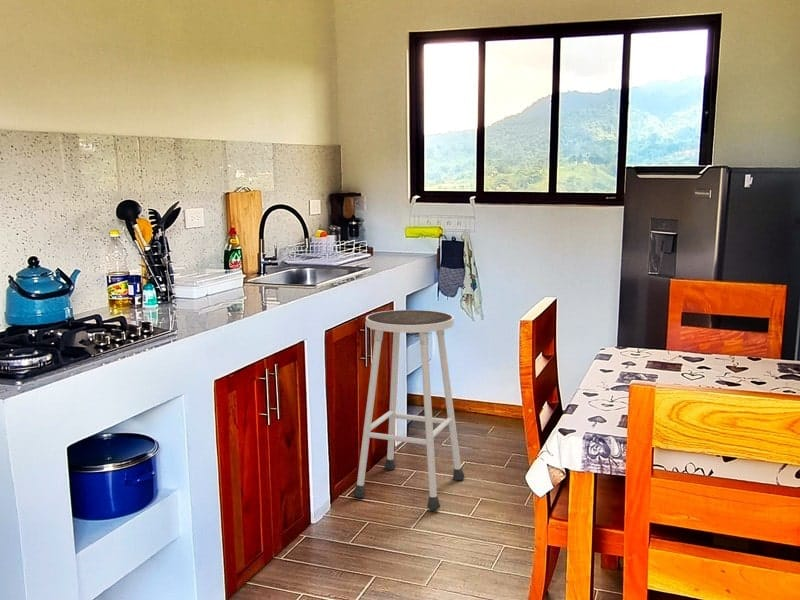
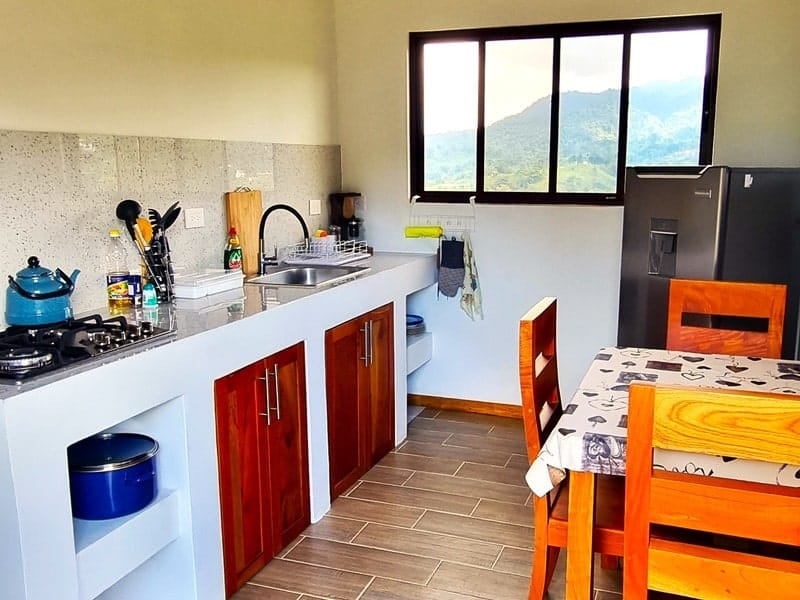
- stool [352,309,466,511]
